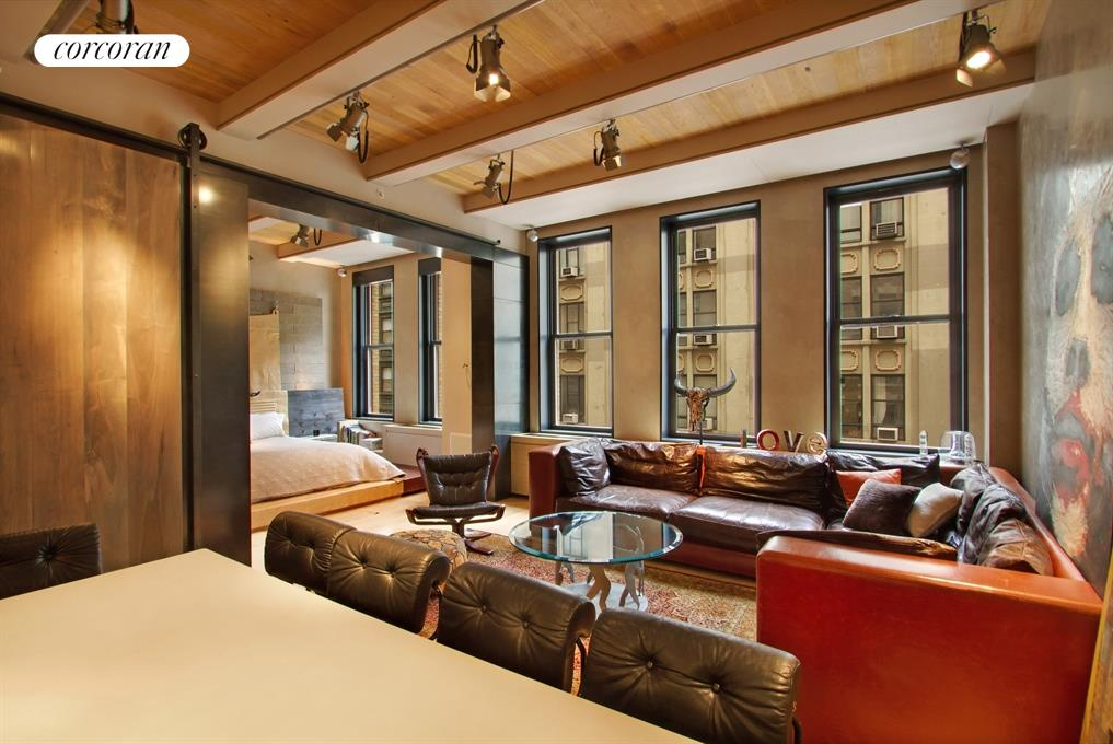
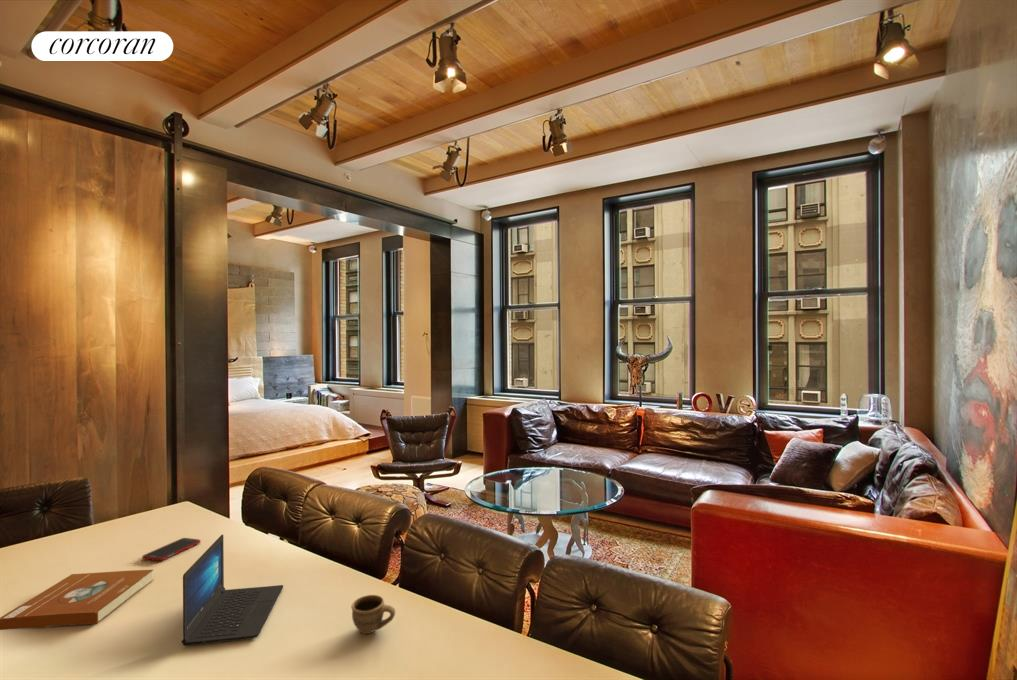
+ cup [350,594,396,635]
+ cell phone [141,537,202,562]
+ laptop [181,534,284,647]
+ book [0,569,154,631]
